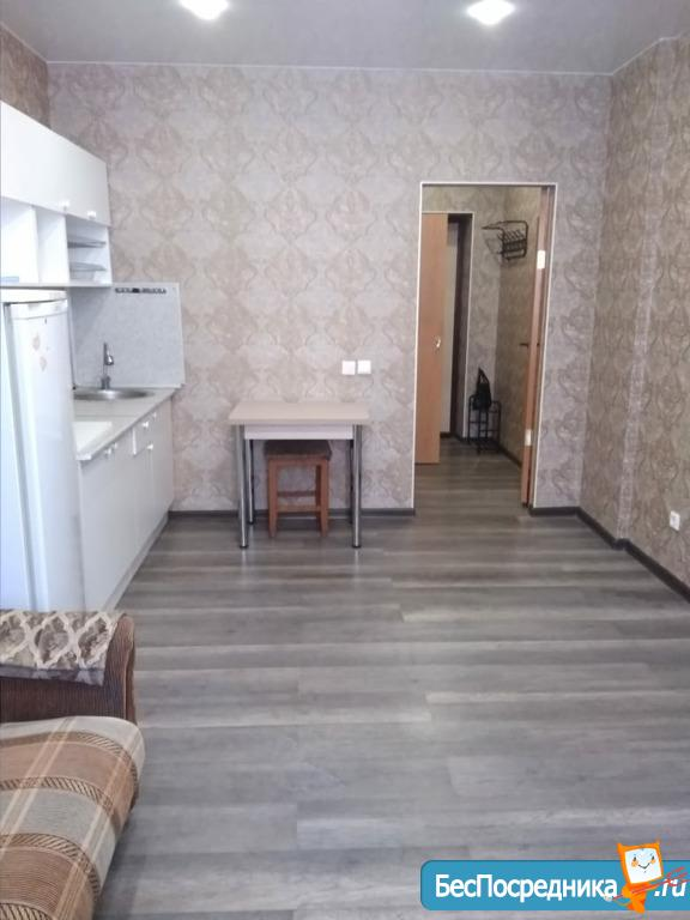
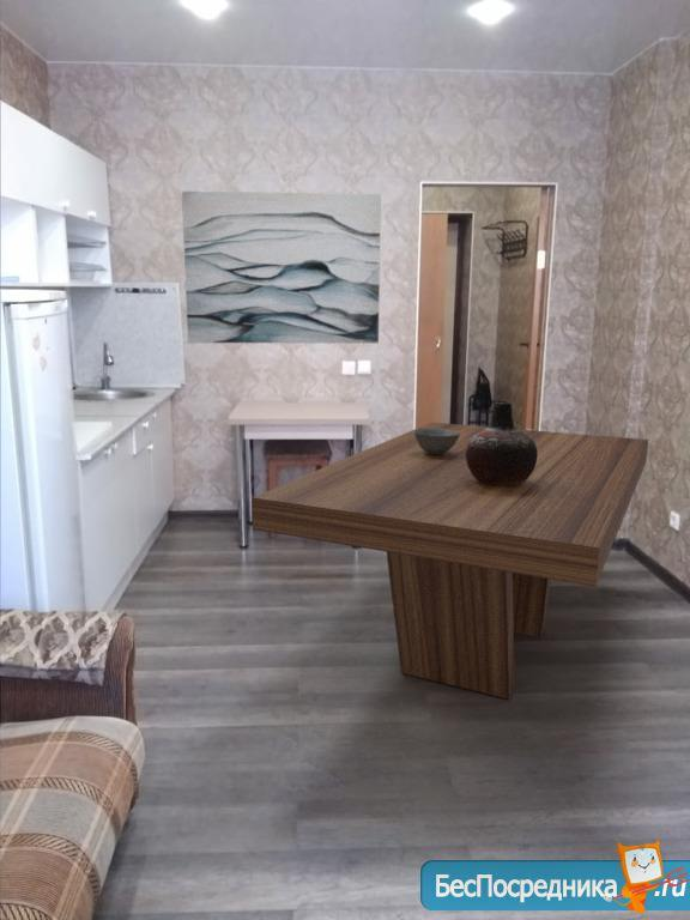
+ vase [466,400,538,486]
+ bowl [413,428,460,454]
+ wall art [181,190,382,344]
+ dining table [250,422,649,701]
